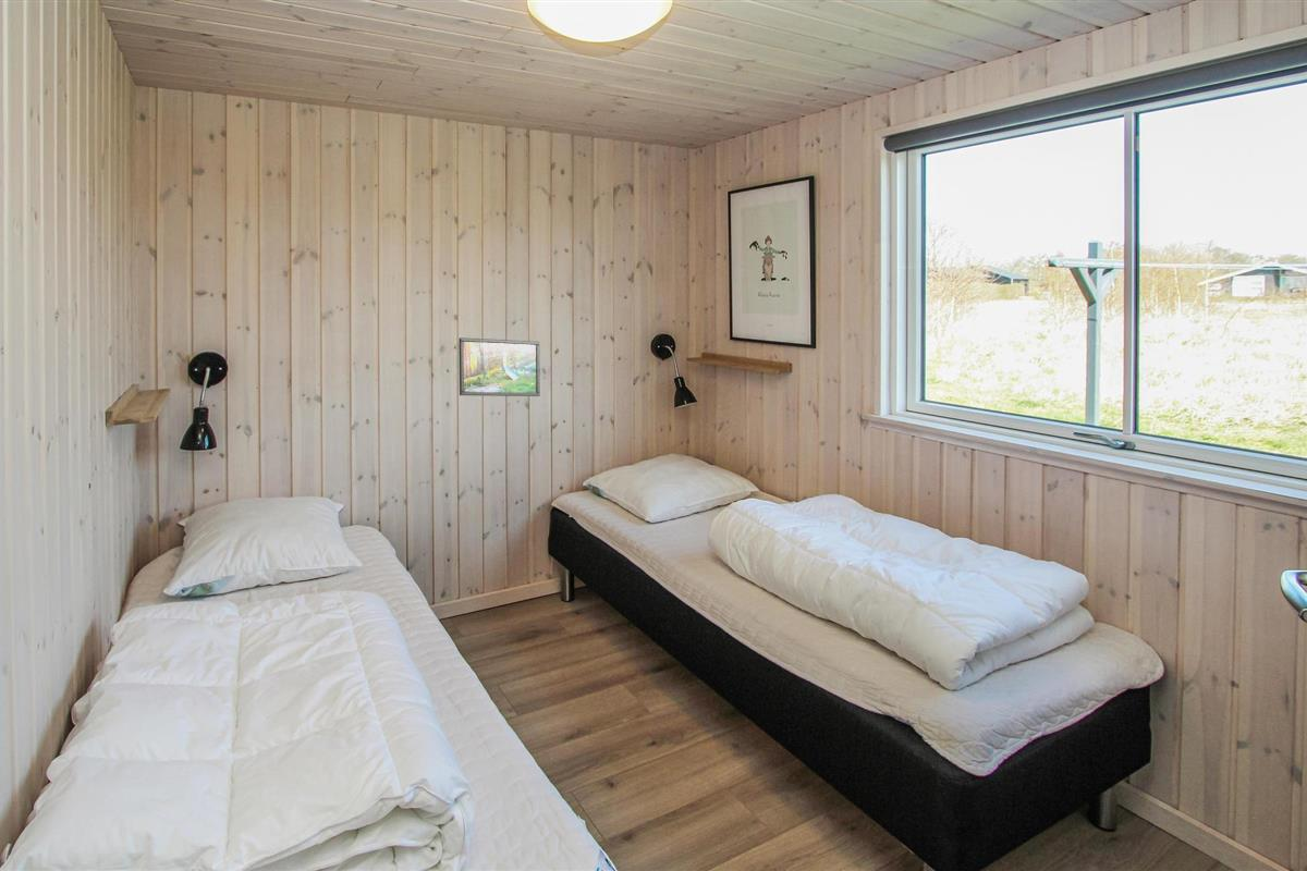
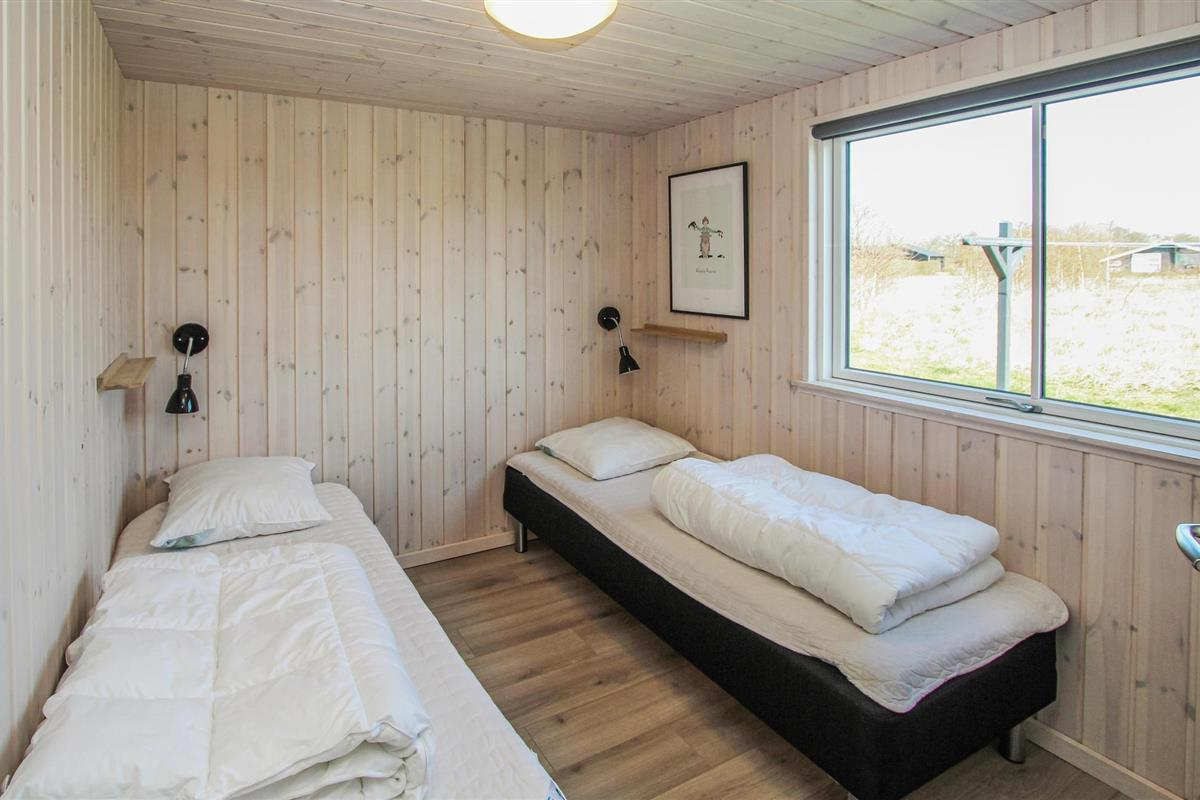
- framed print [457,336,541,397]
